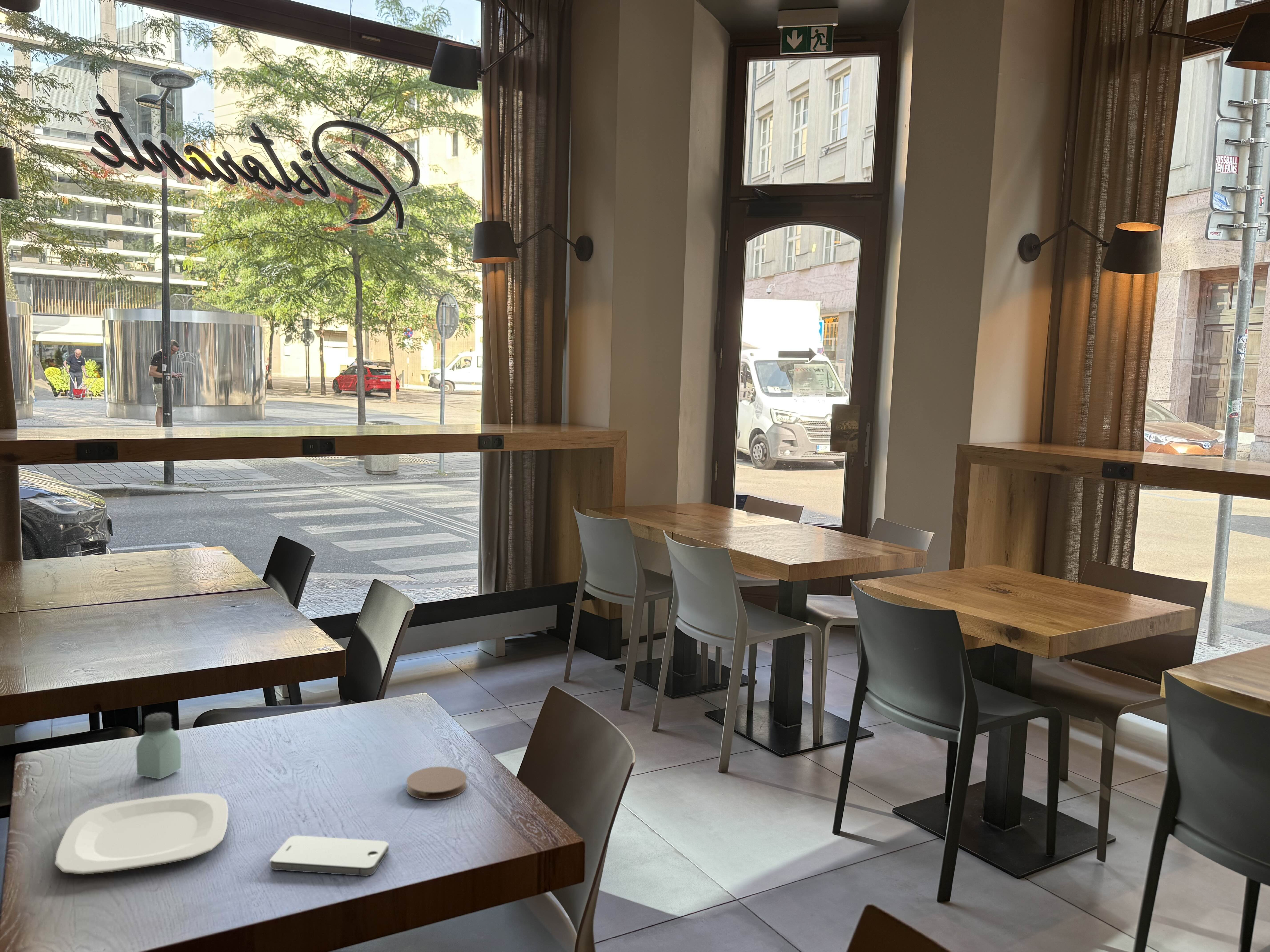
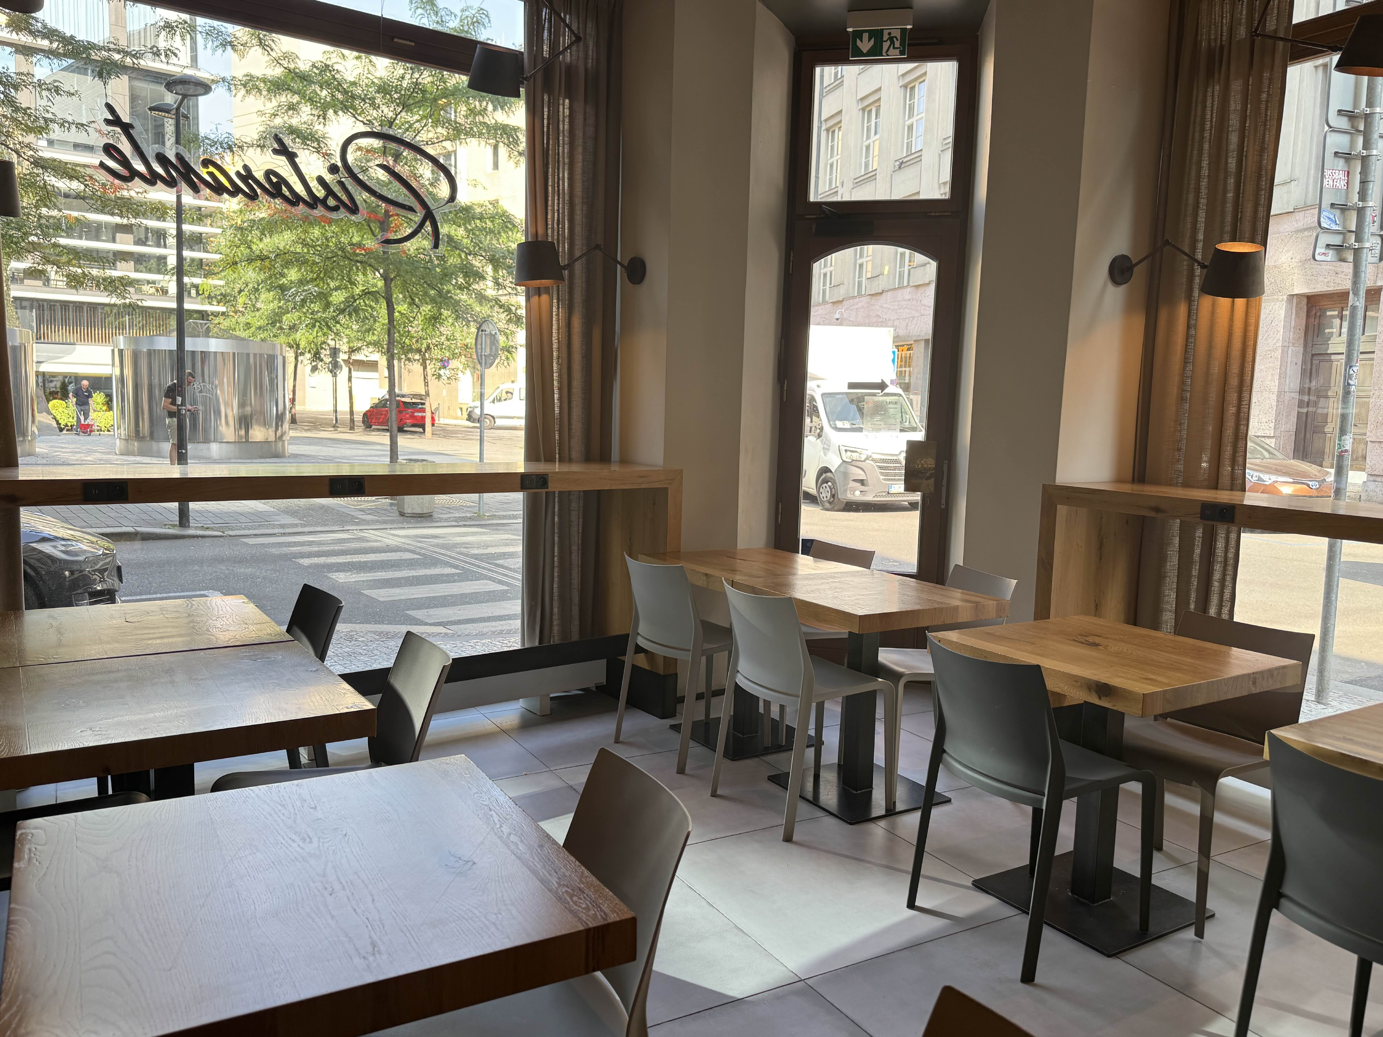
- saltshaker [136,712,181,779]
- coaster [406,766,467,800]
- smartphone [270,835,389,876]
- plate [55,792,229,875]
